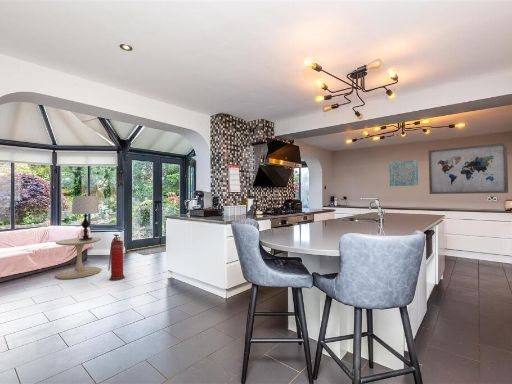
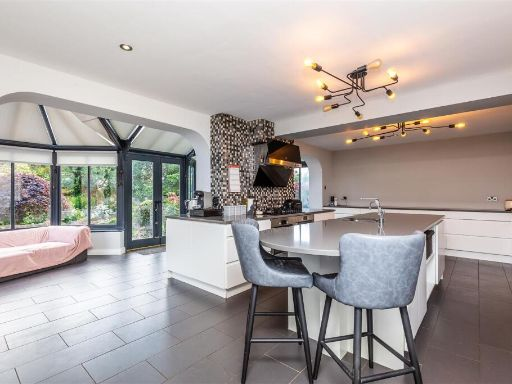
- wall art [388,159,419,187]
- fire extinguisher [107,233,126,282]
- side table [55,236,102,280]
- wall art [428,142,509,195]
- lamp [70,194,100,240]
